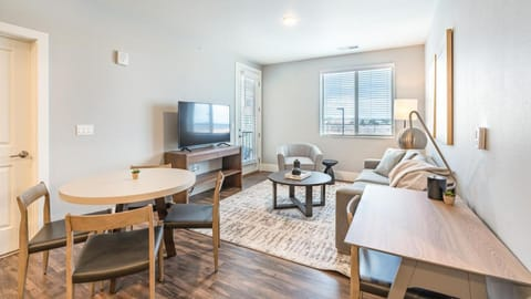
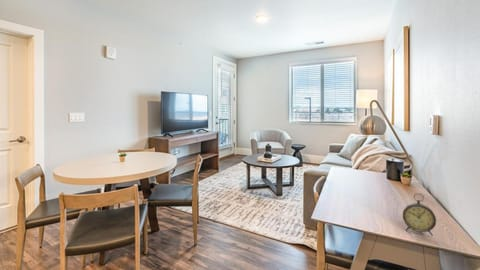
+ alarm clock [402,192,437,237]
